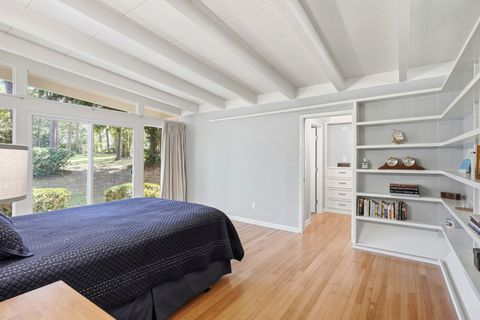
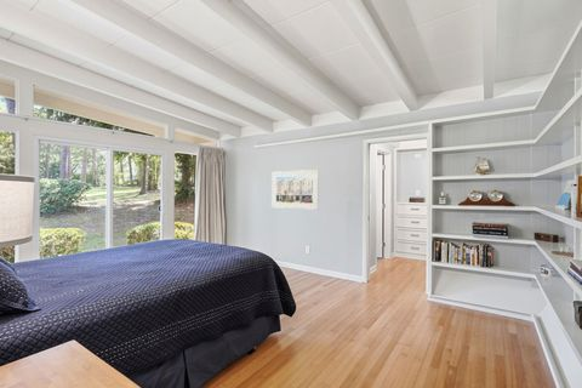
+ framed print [270,169,320,211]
